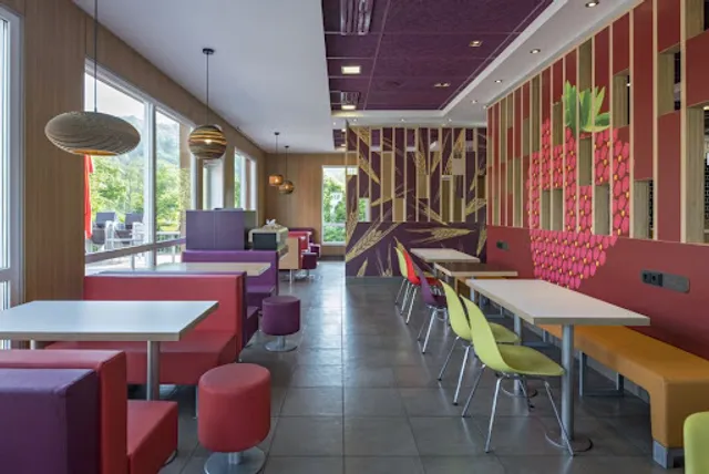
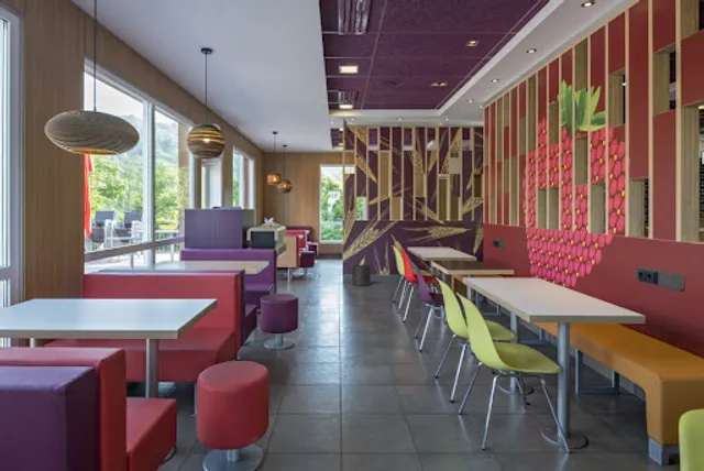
+ waste bin [351,264,372,287]
